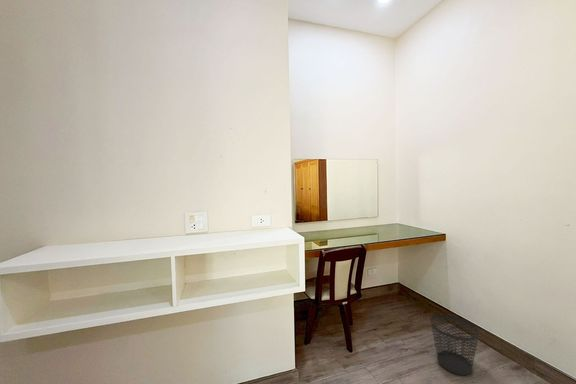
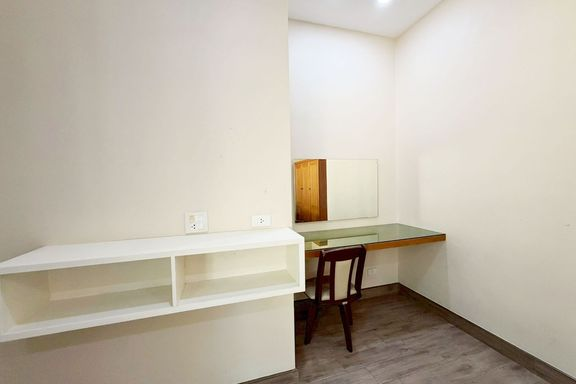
- wastebasket [430,313,480,376]
